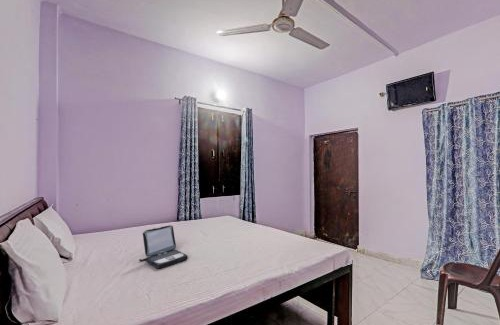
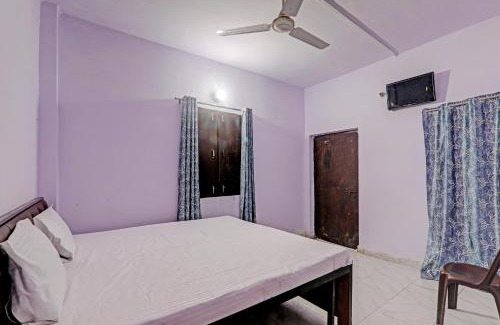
- laptop [138,224,189,270]
